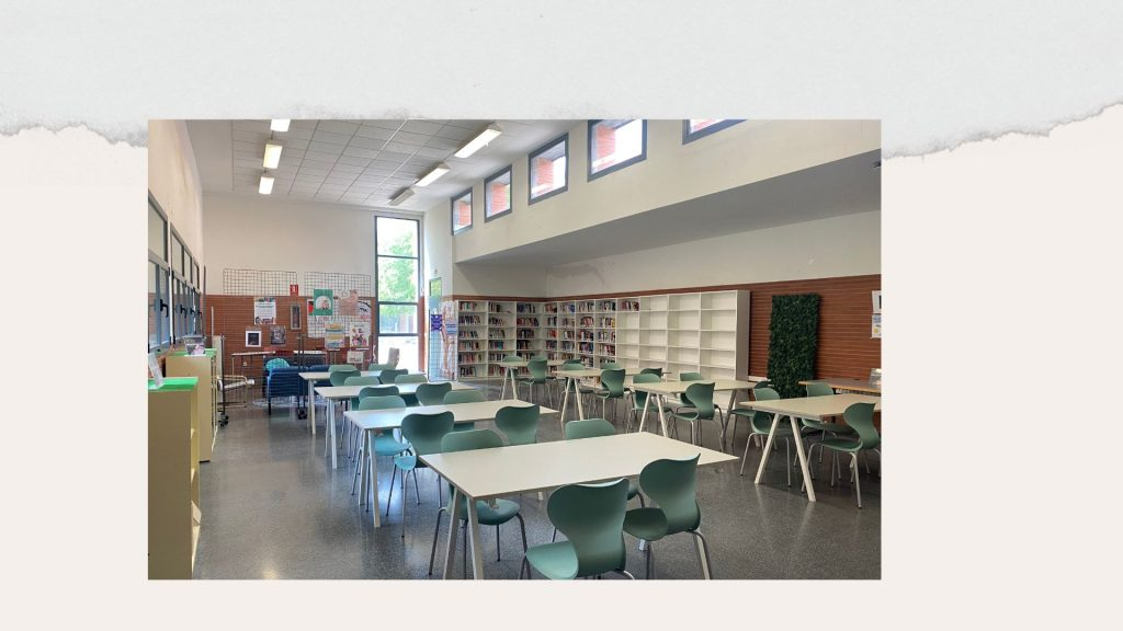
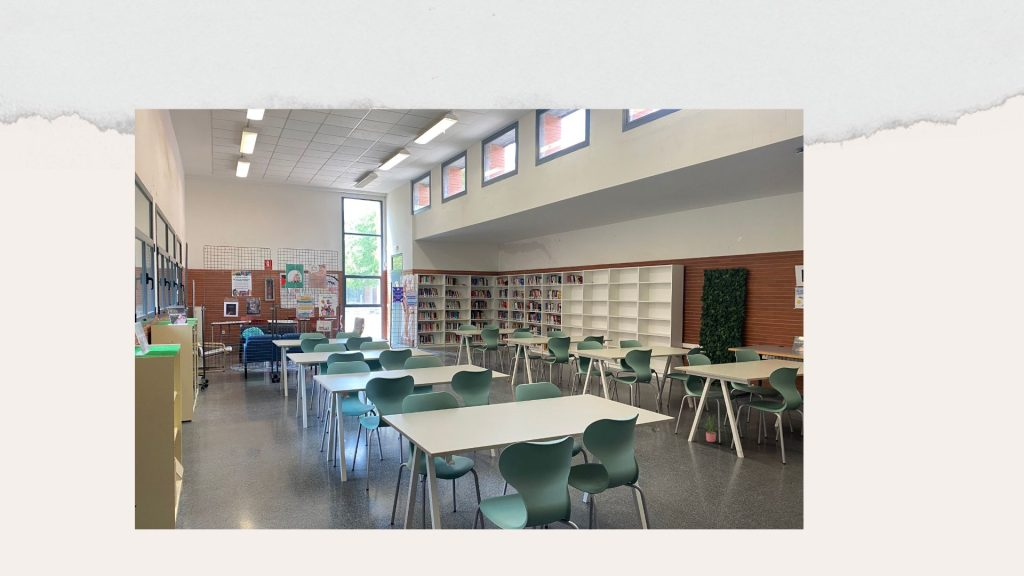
+ potted plant [698,414,724,443]
